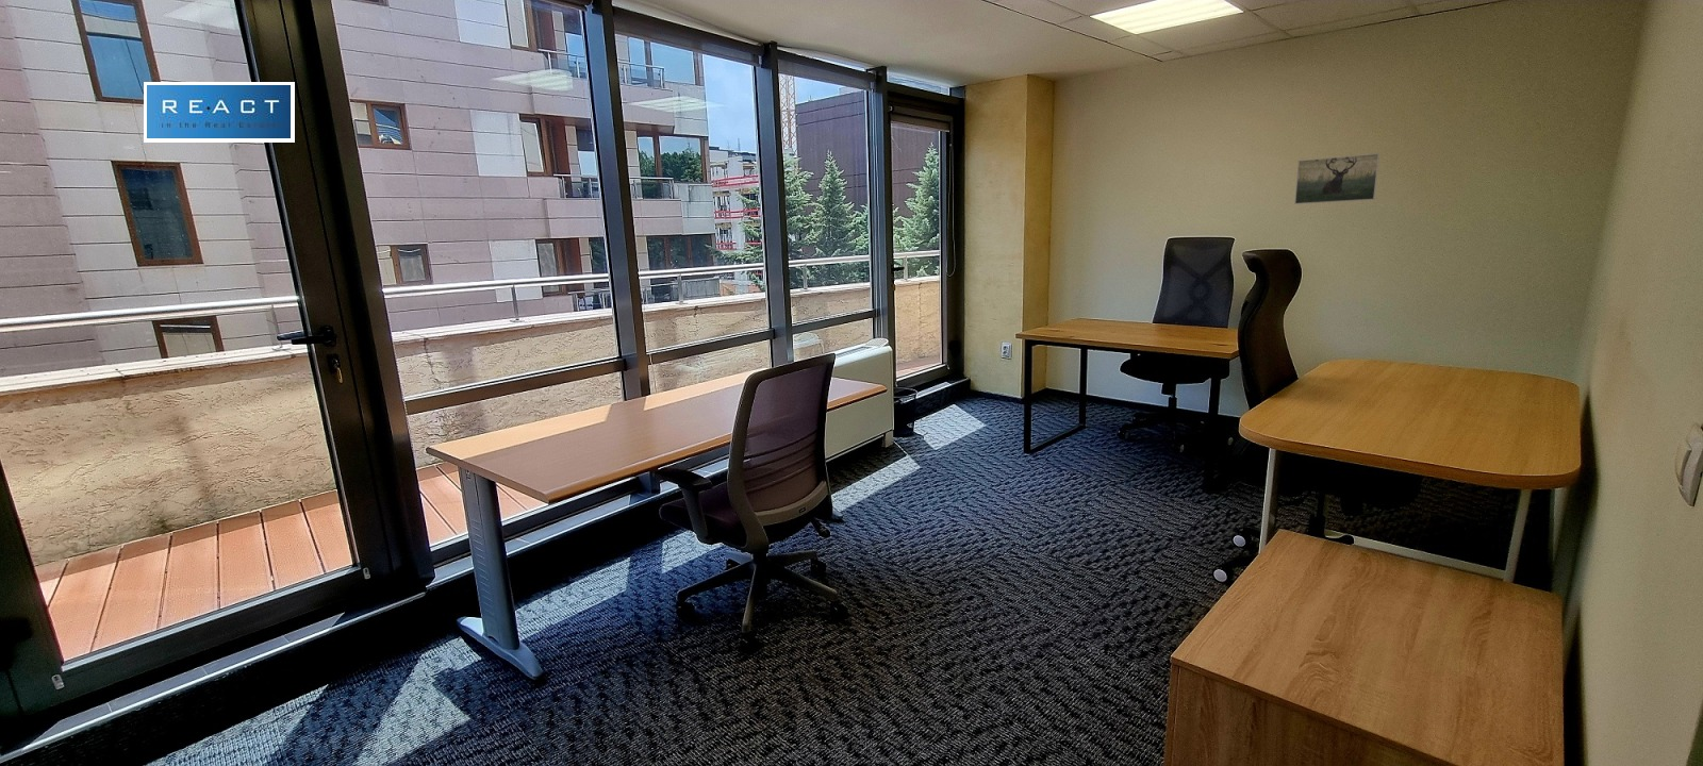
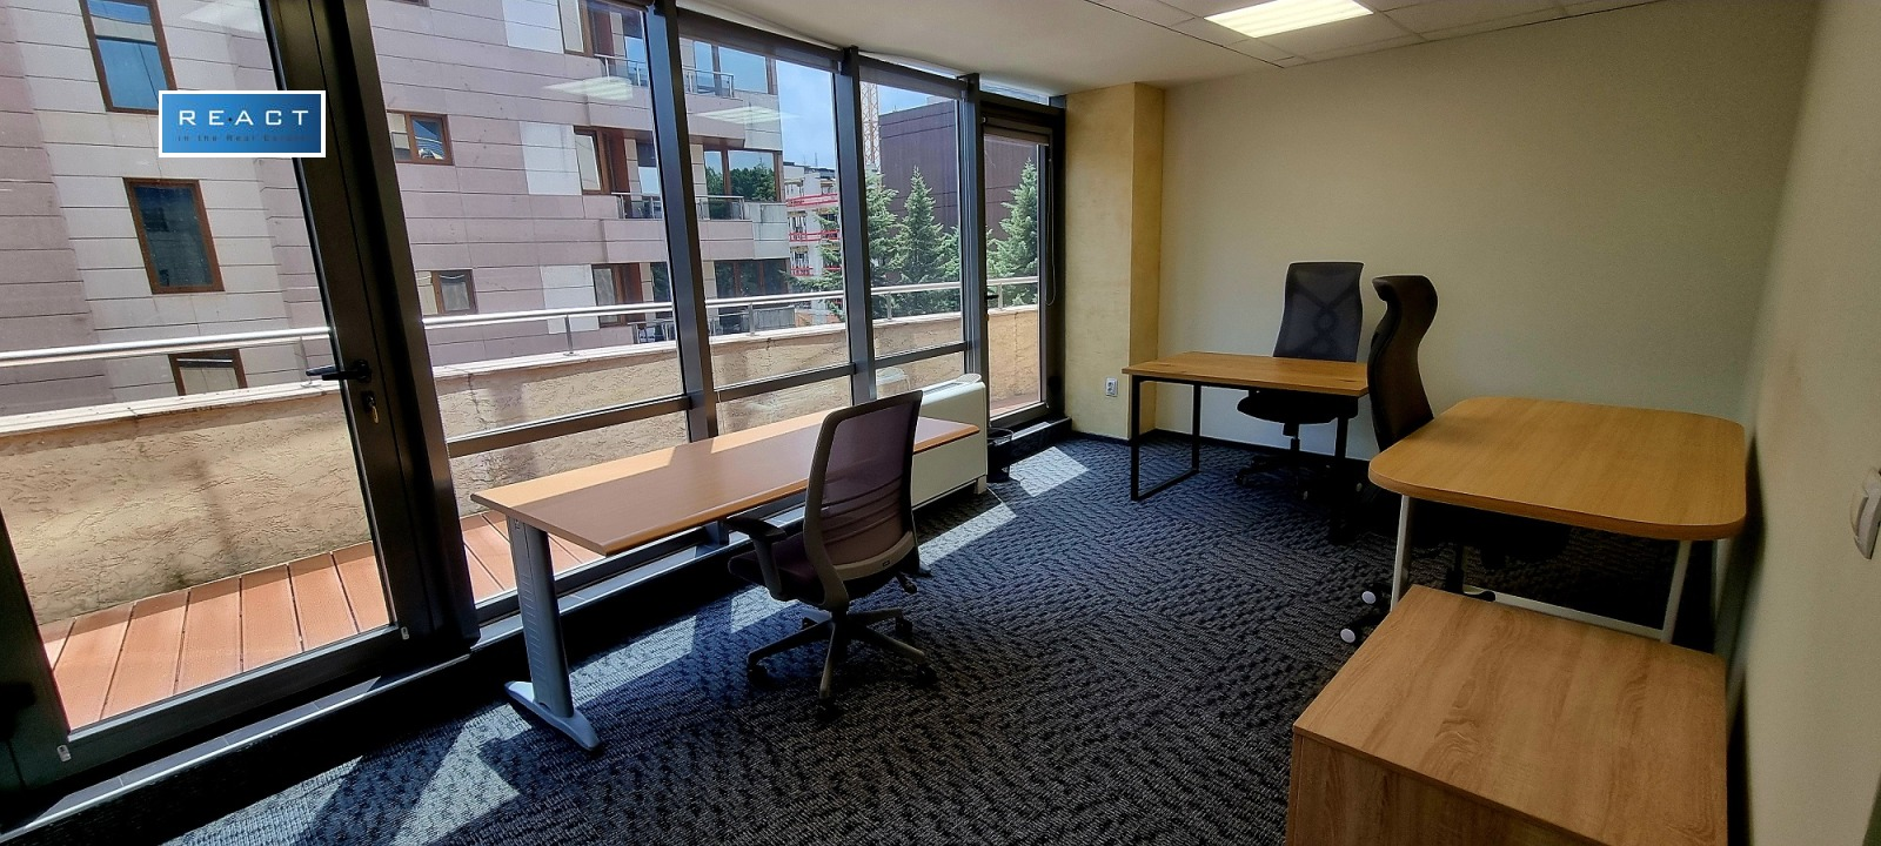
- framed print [1294,152,1380,205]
